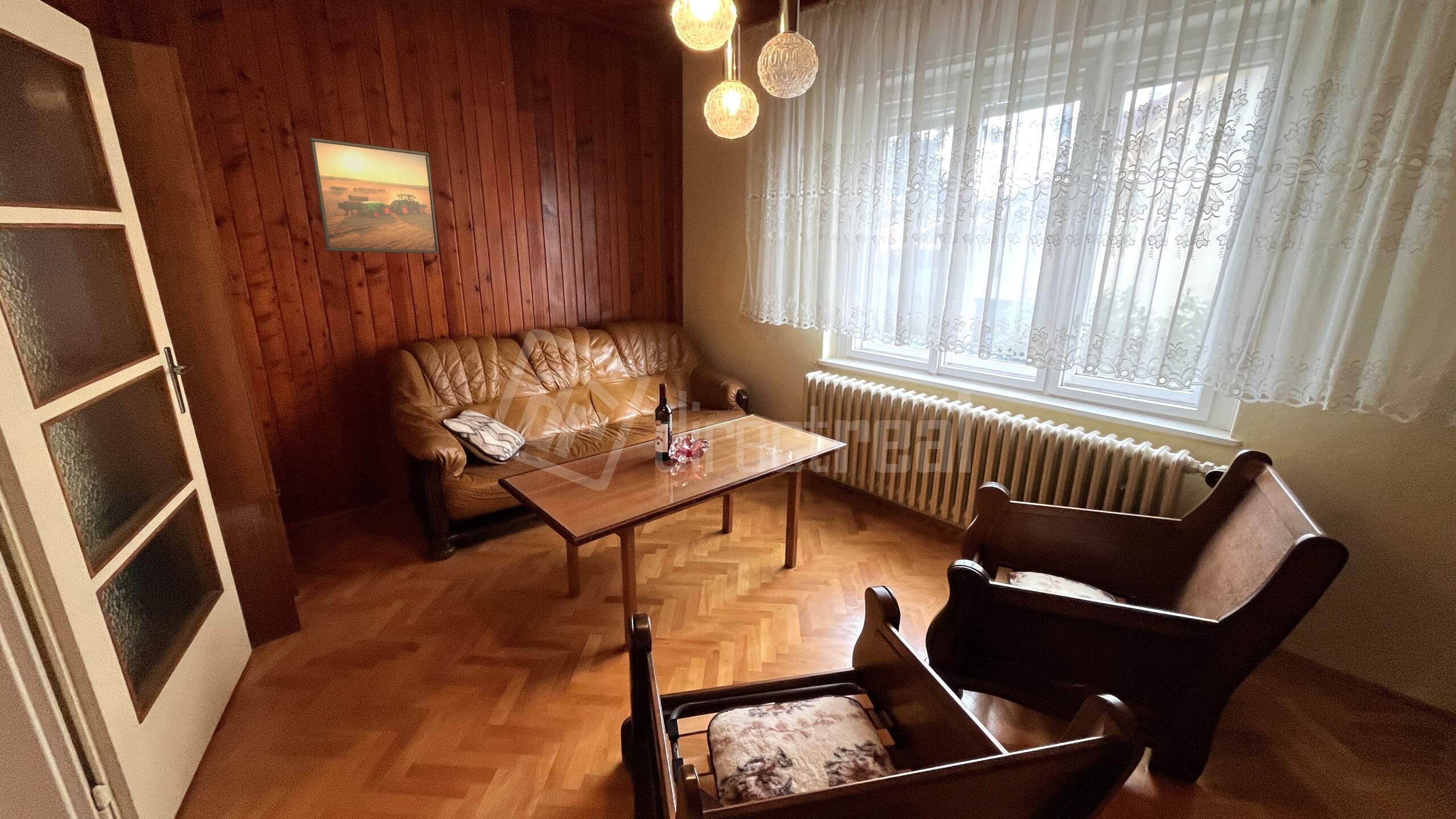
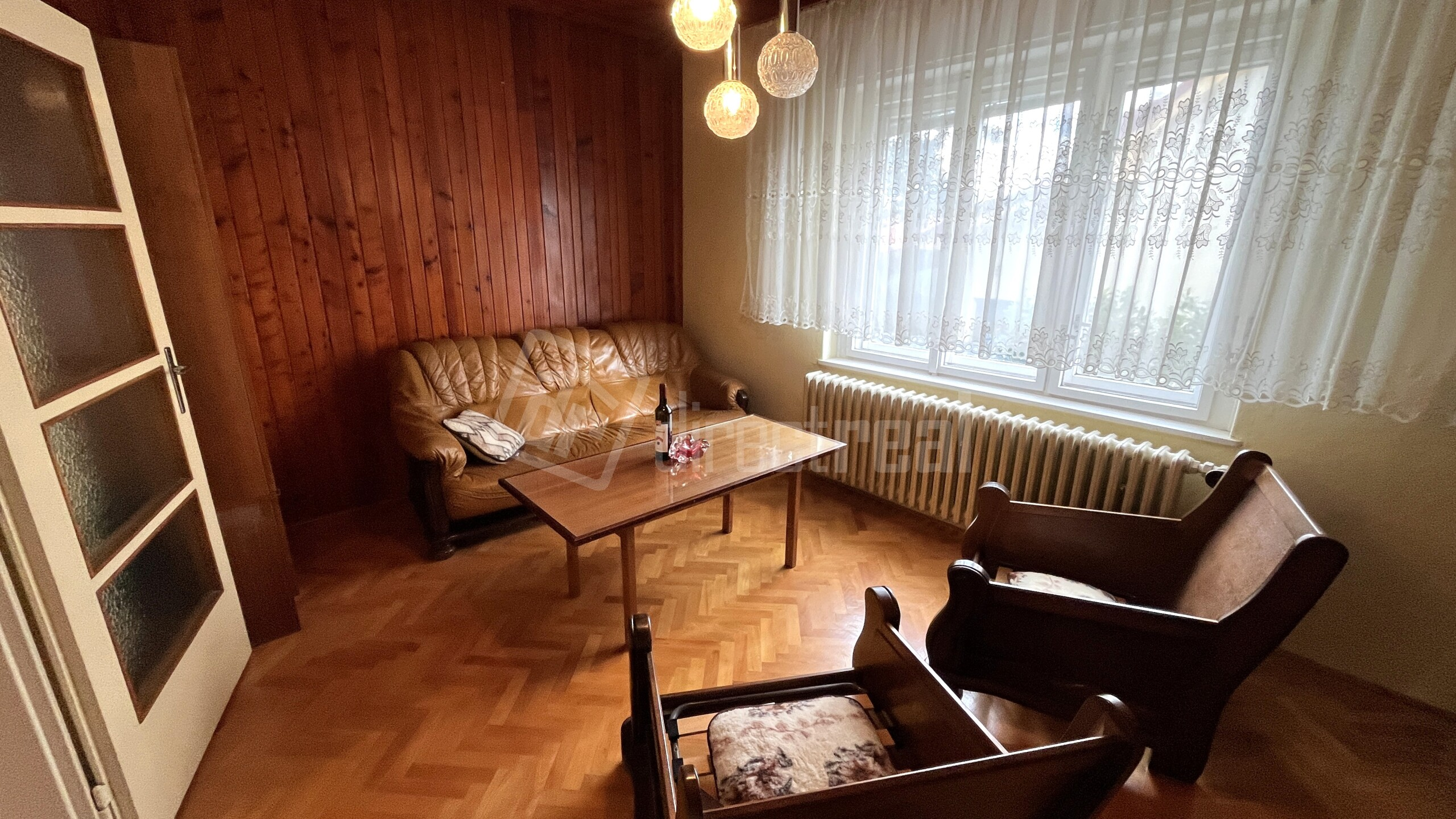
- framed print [309,137,440,254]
